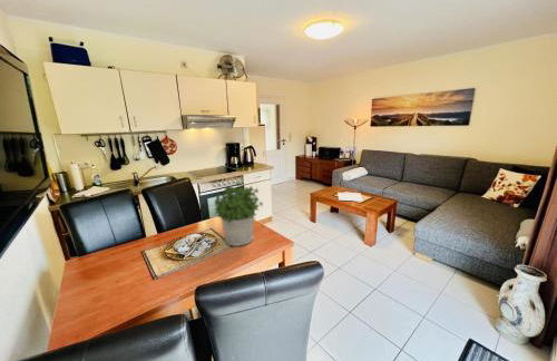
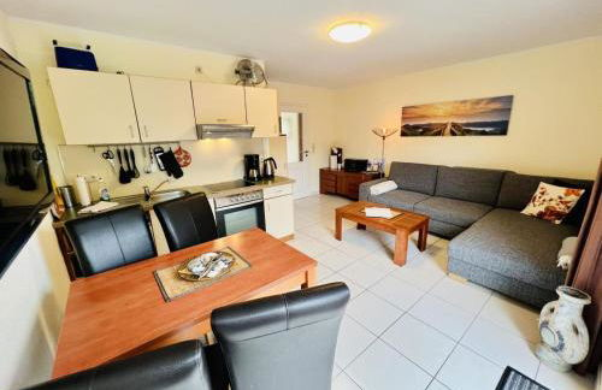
- potted plant [214,182,264,247]
